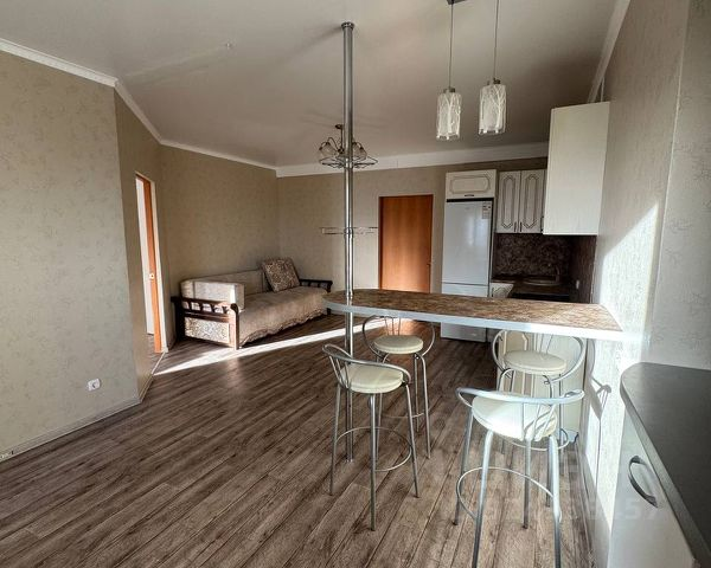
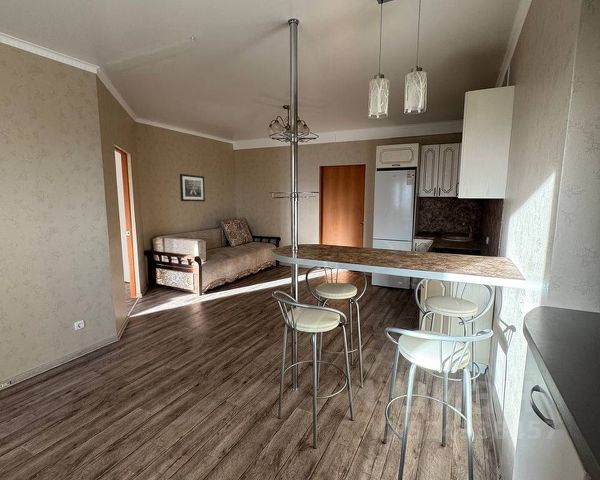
+ wall art [179,173,206,202]
